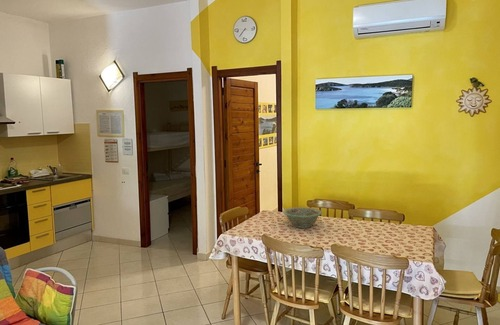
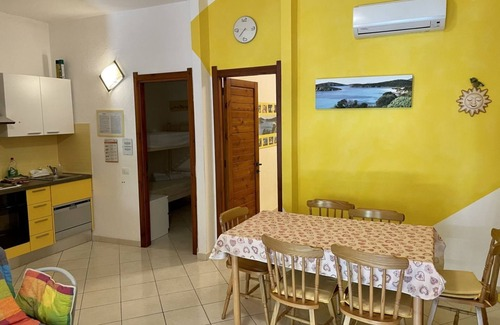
- decorative bowl [282,206,323,229]
